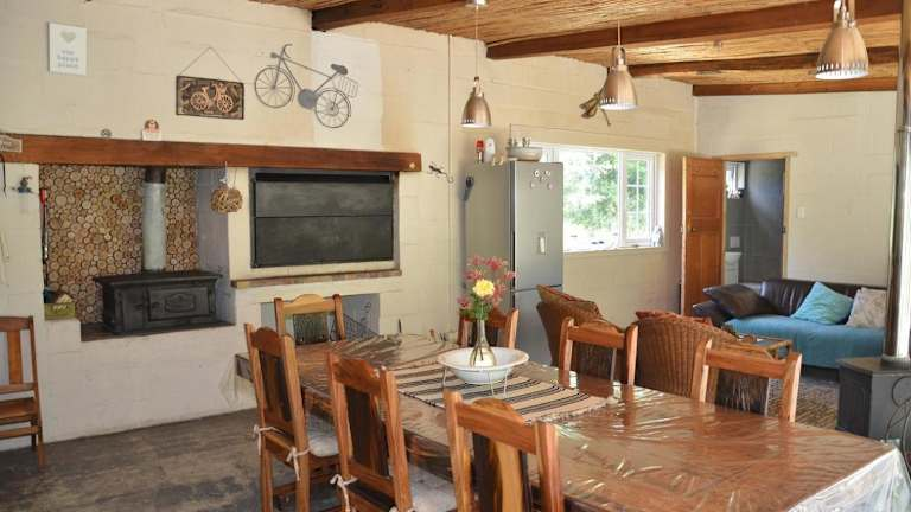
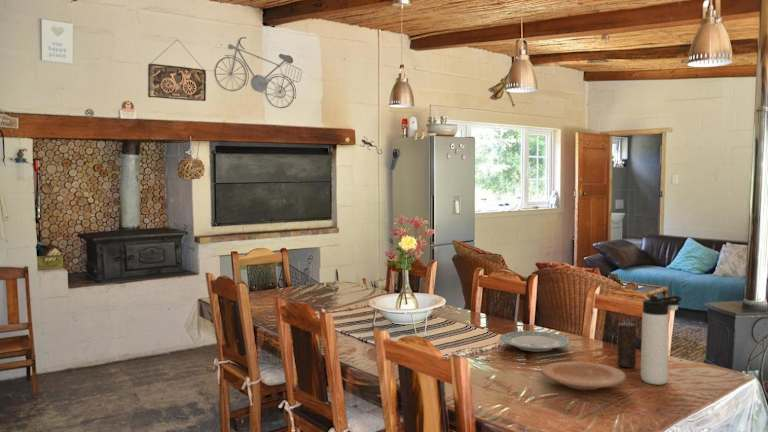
+ plate [540,360,627,391]
+ candle [616,322,637,369]
+ plate [499,330,571,353]
+ thermos bottle [640,295,683,386]
